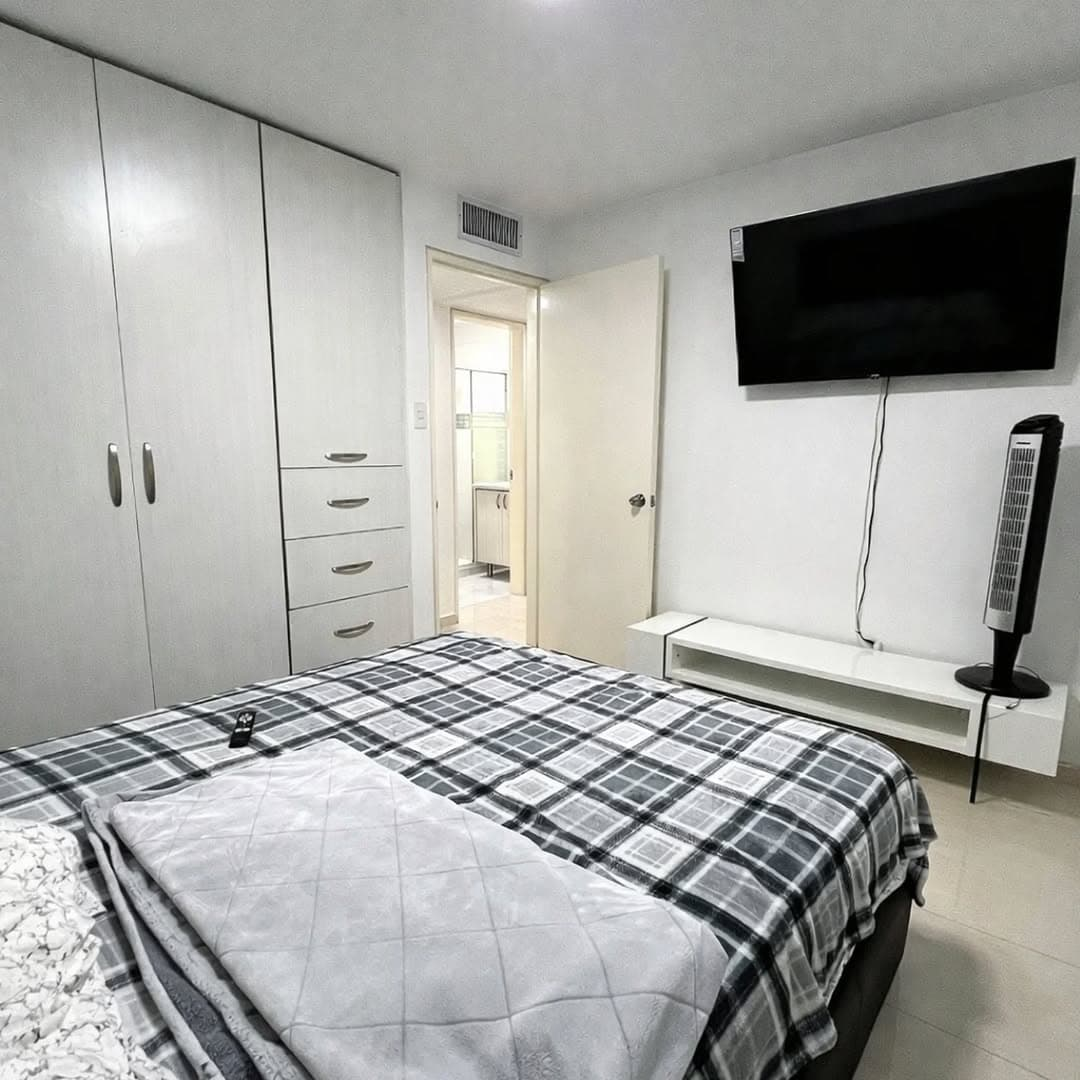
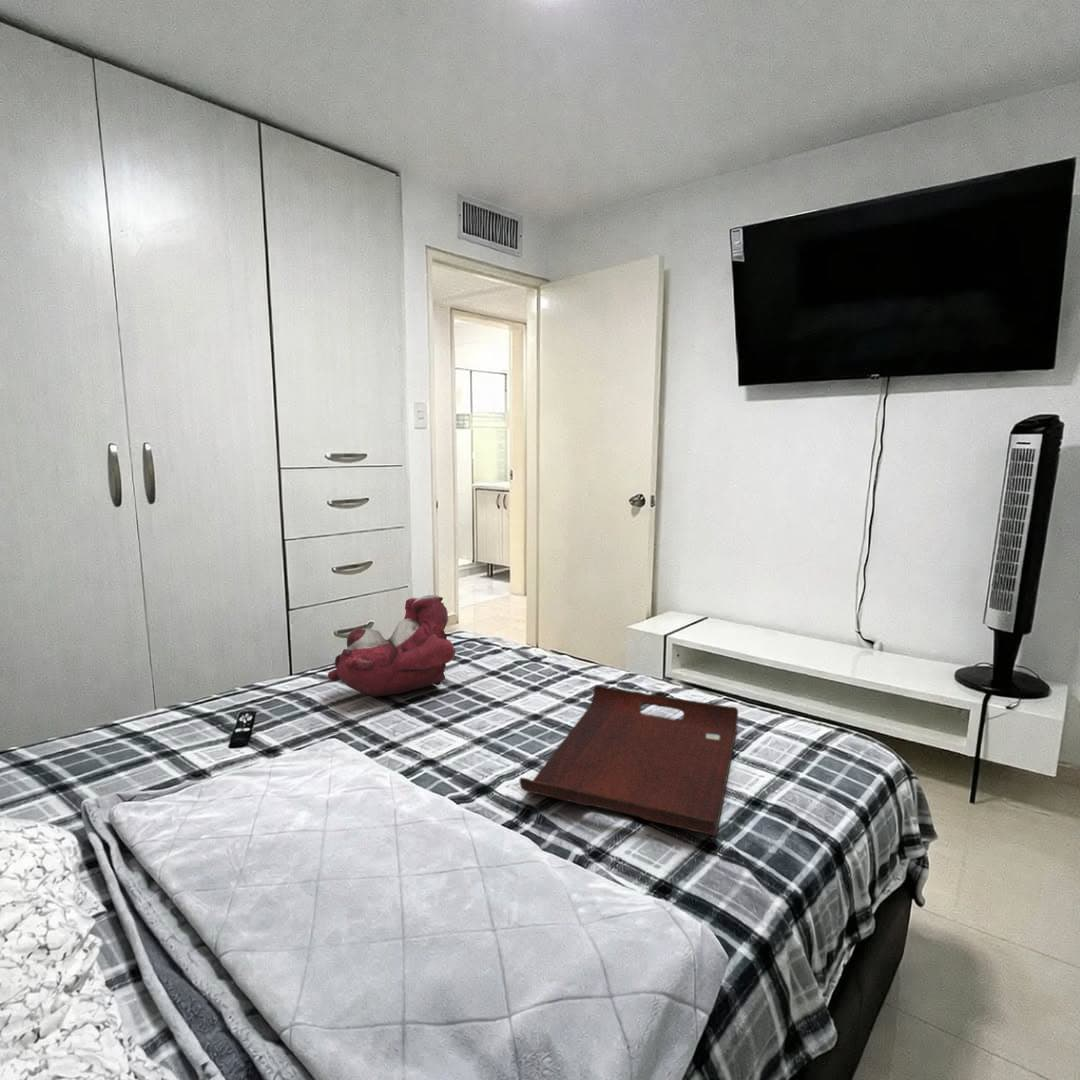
+ teddy bear [327,594,456,697]
+ serving tray [518,685,739,837]
